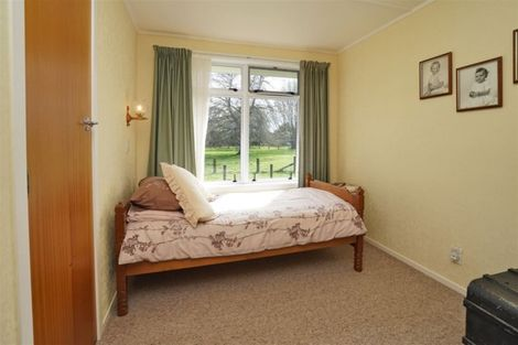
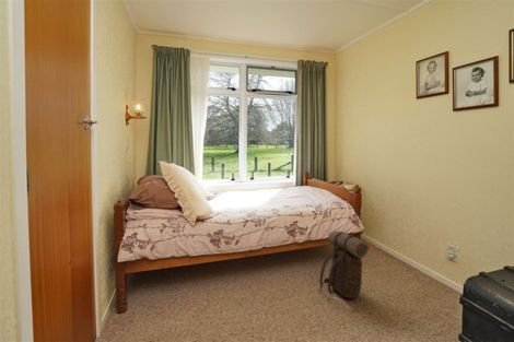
+ backpack [318,231,371,302]
